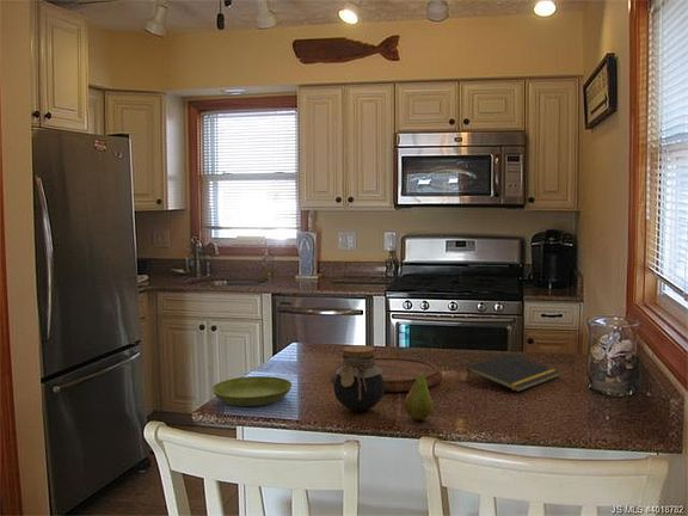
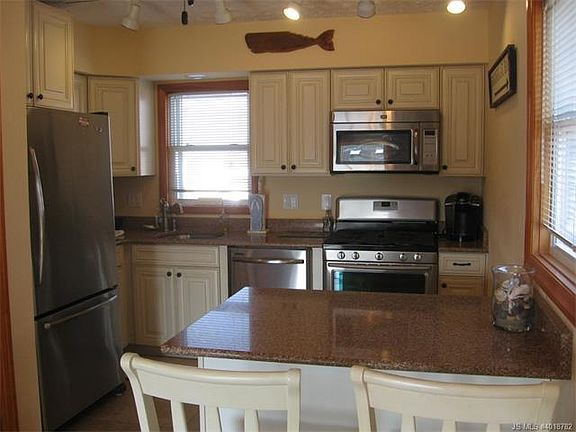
- cutting board [330,356,443,393]
- jar [332,344,386,412]
- notepad [466,352,561,393]
- fruit [404,368,434,420]
- saucer [211,375,293,407]
